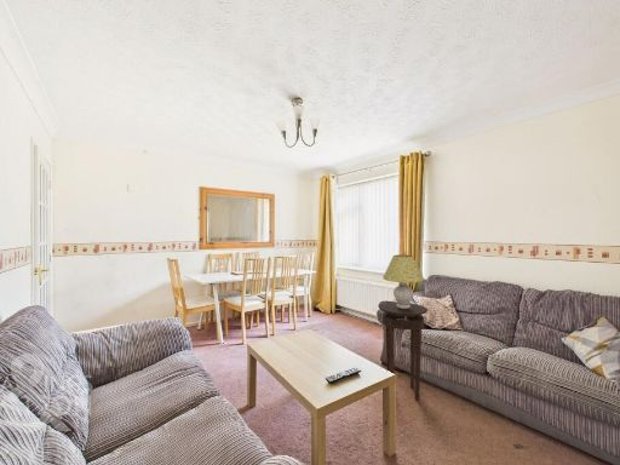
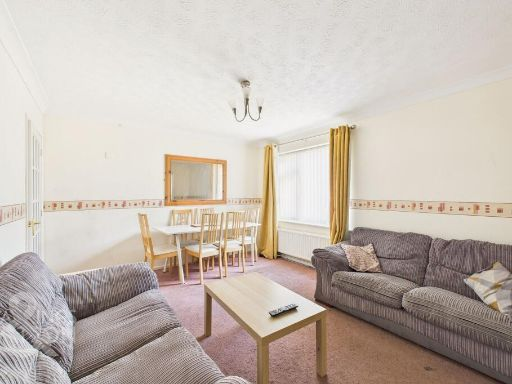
- table lamp [381,253,425,309]
- stool [378,302,429,401]
